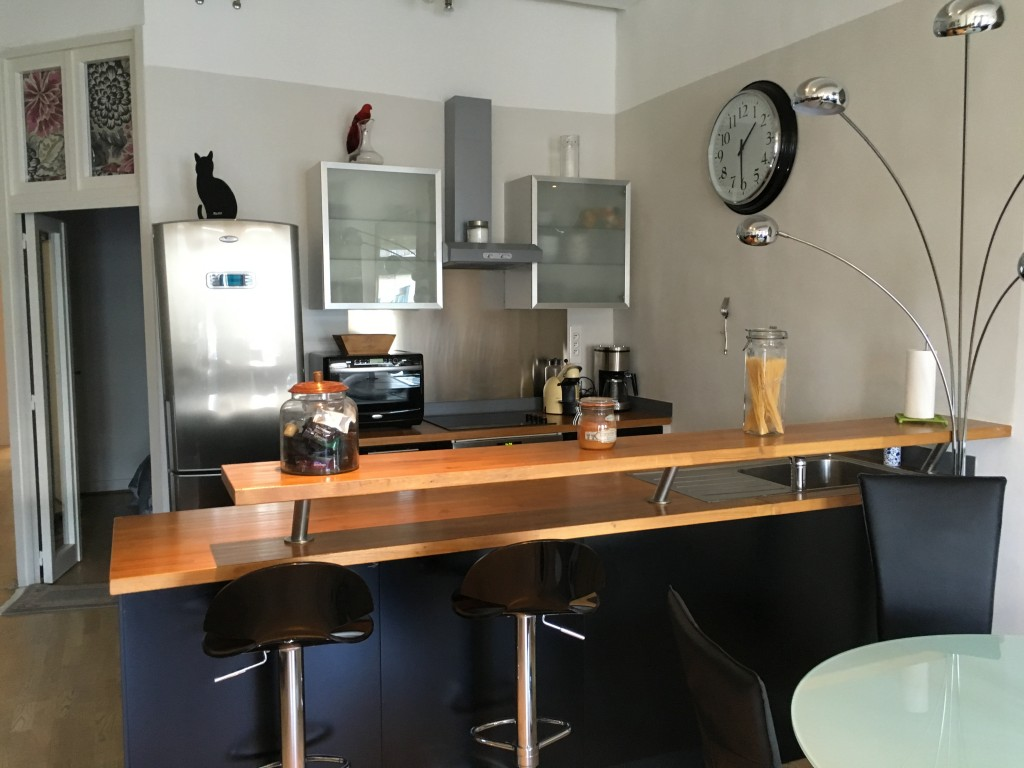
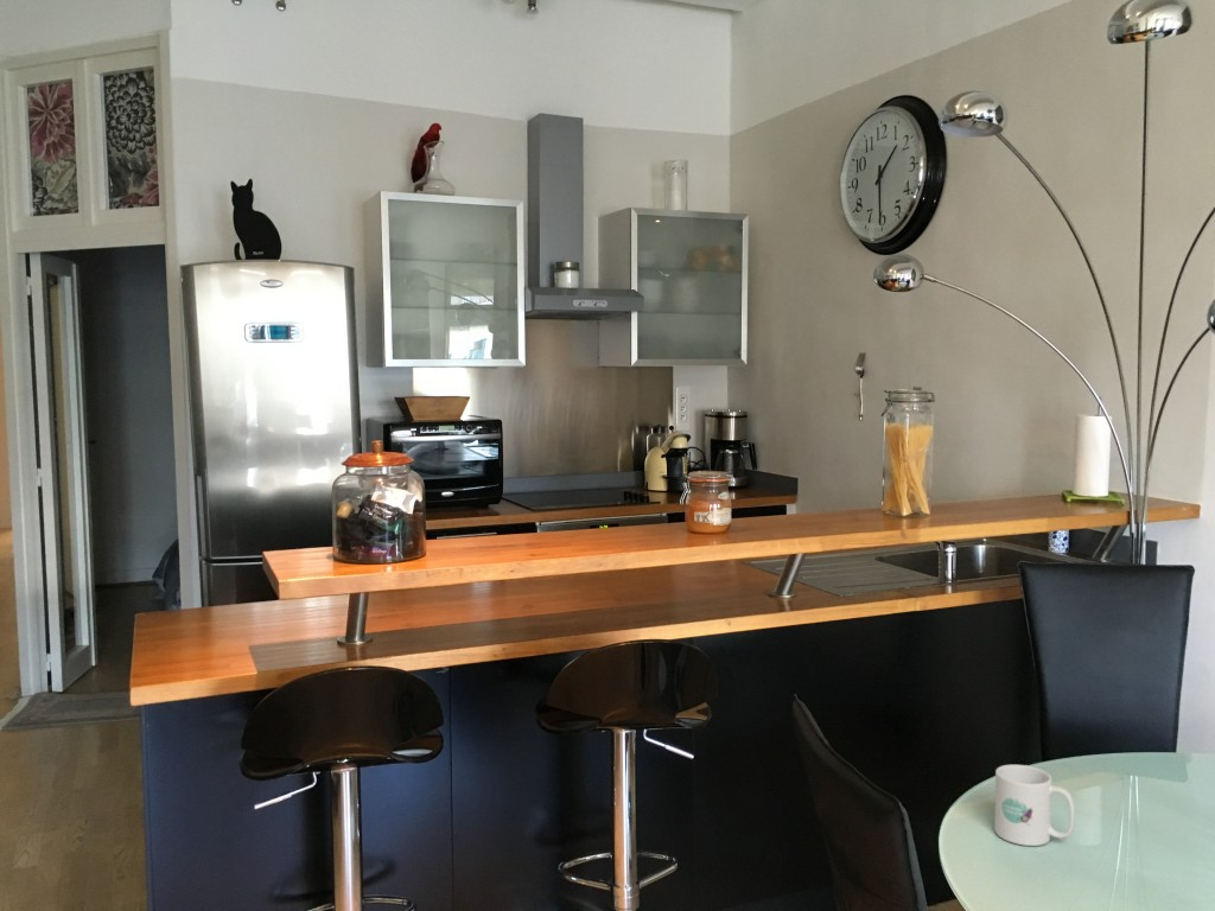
+ mug [993,764,1076,847]
